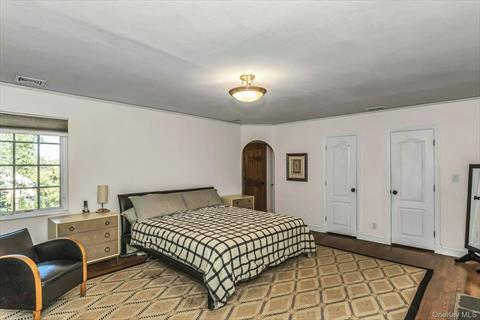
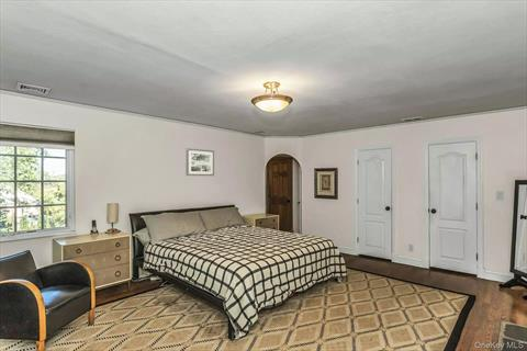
+ wall art [186,147,215,177]
